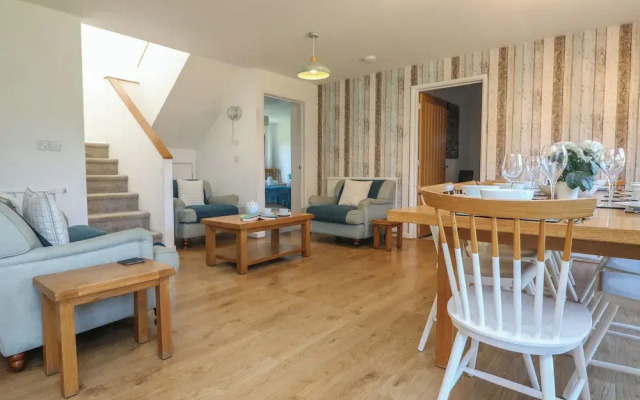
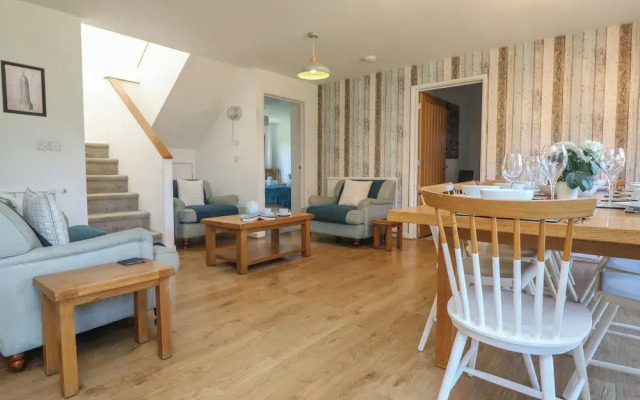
+ wall art [0,59,48,118]
